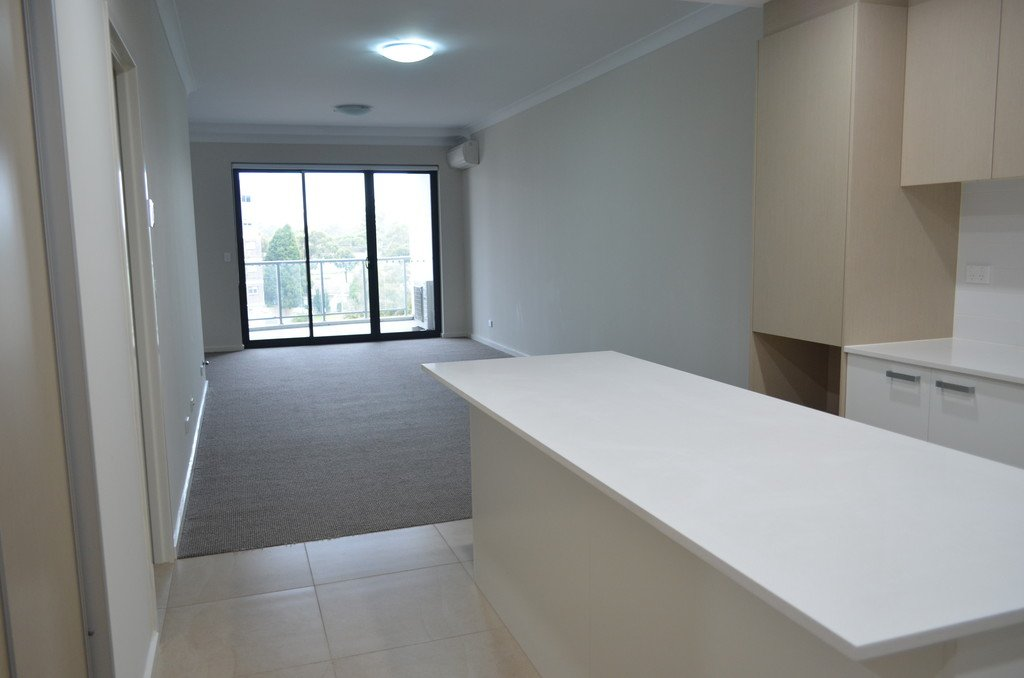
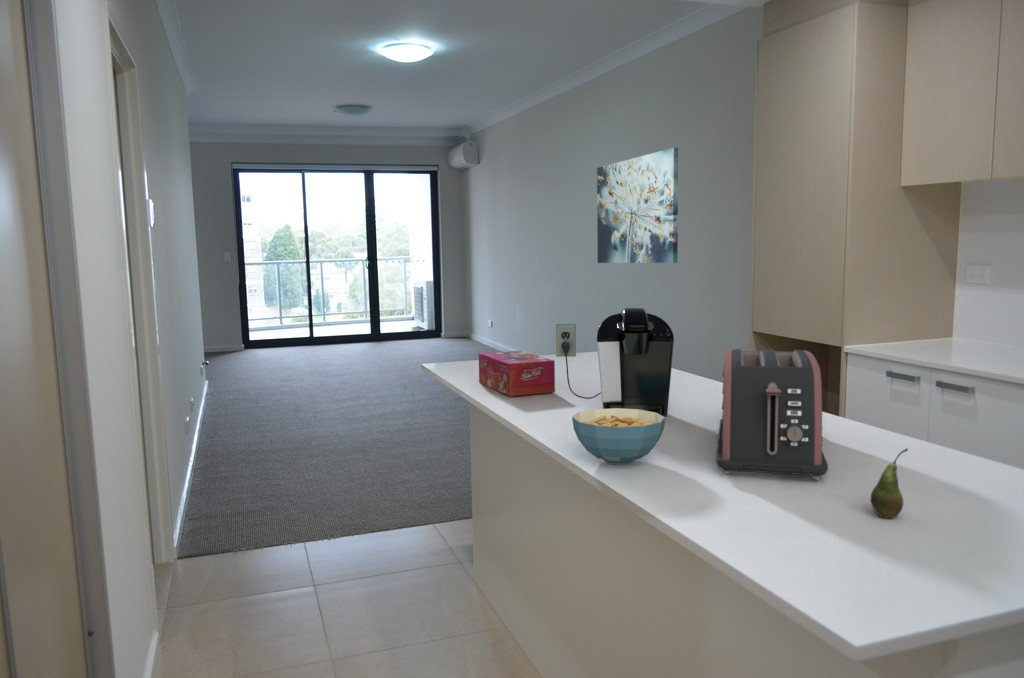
+ toaster [715,348,829,481]
+ cereal bowl [571,408,666,466]
+ tissue box [478,350,556,397]
+ fruit [869,448,909,519]
+ coffee maker [555,306,675,417]
+ wall art [596,147,679,264]
